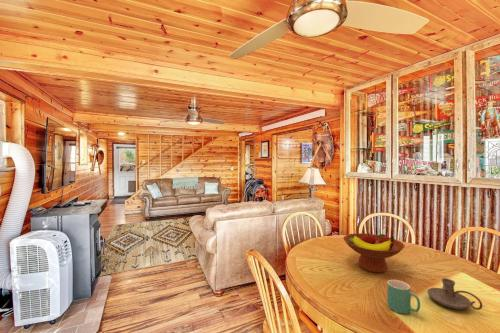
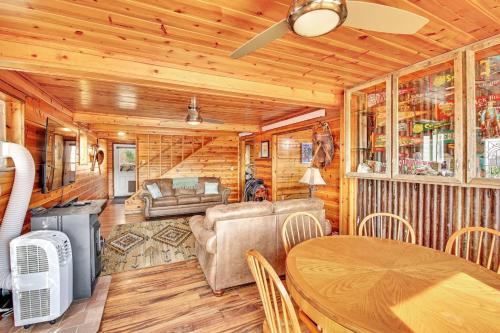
- candle holder [427,277,483,311]
- mug [386,279,421,315]
- fruit bowl [342,232,406,273]
